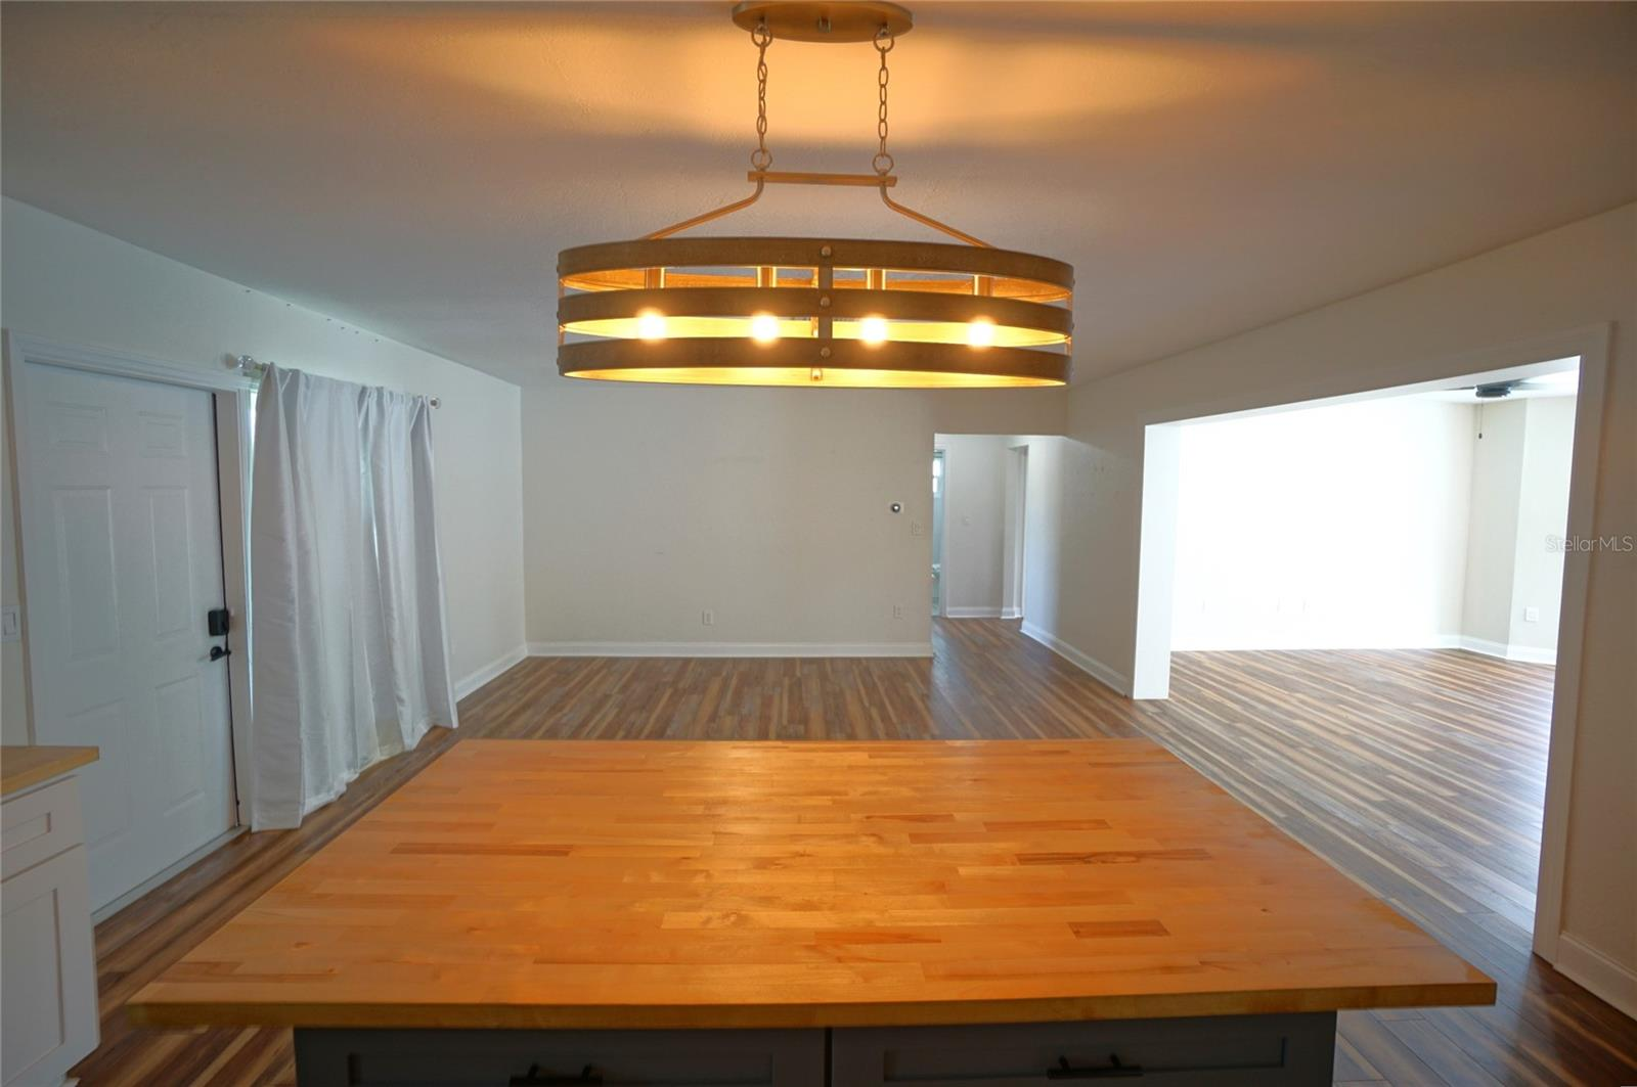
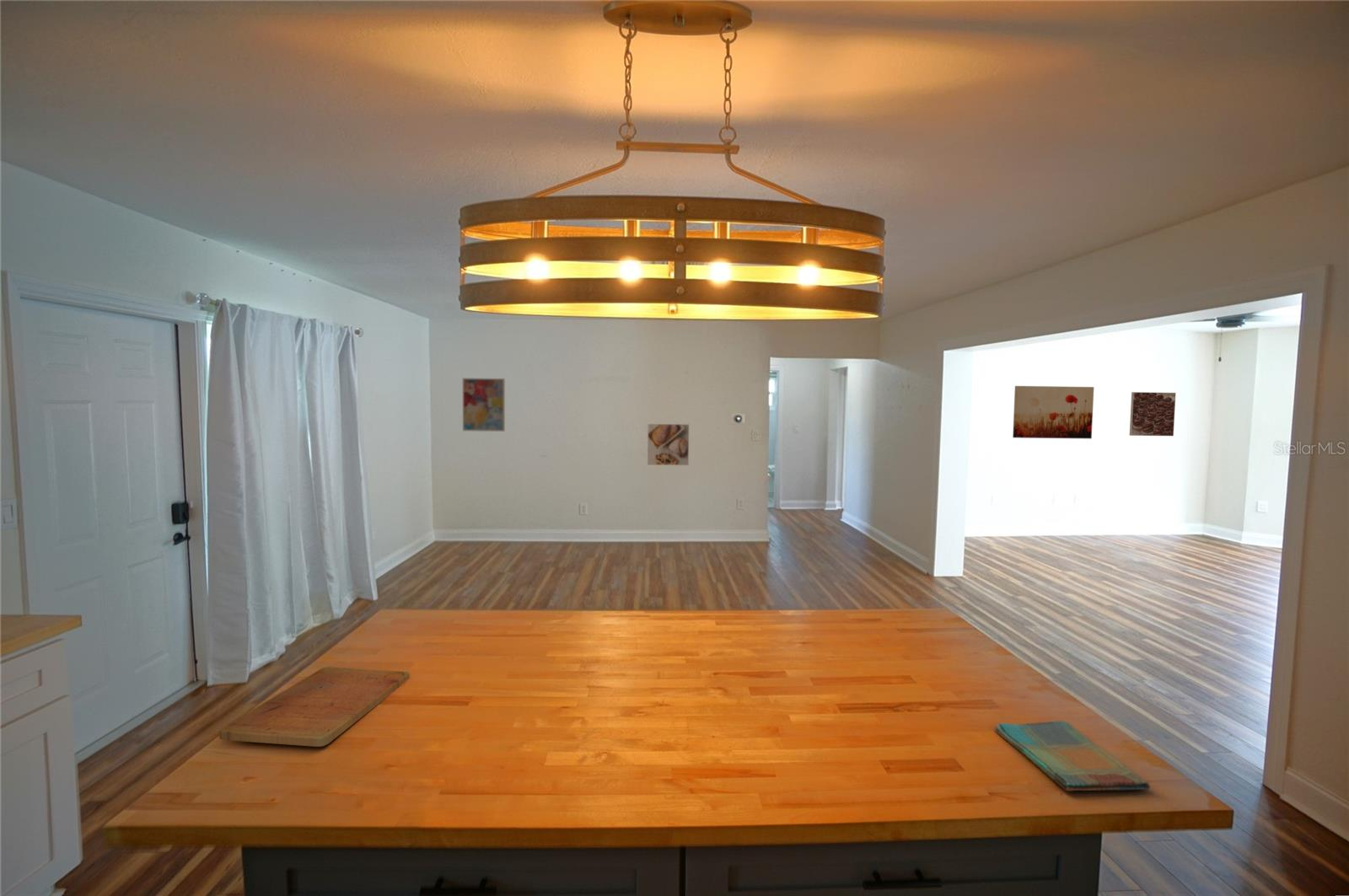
+ cutting board [218,666,411,748]
+ wall art [1012,385,1095,439]
+ wall art [462,377,506,432]
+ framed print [1129,391,1176,437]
+ dish towel [993,720,1151,791]
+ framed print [647,423,690,466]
